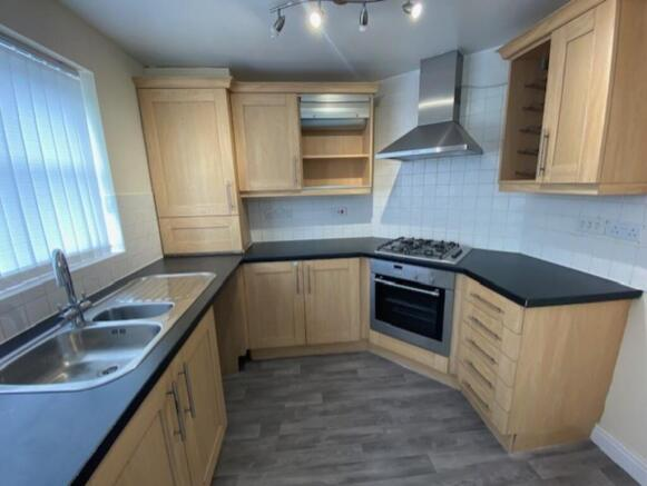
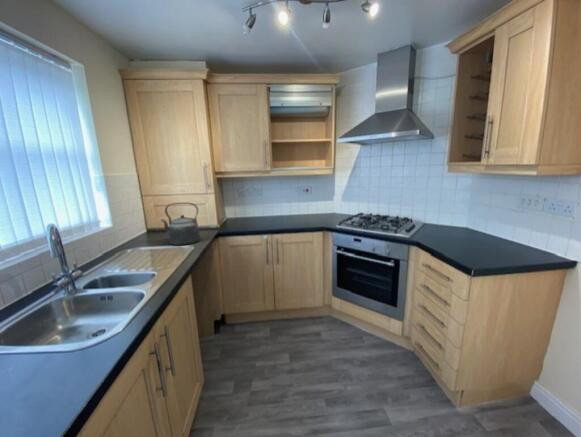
+ kettle [160,201,201,246]
